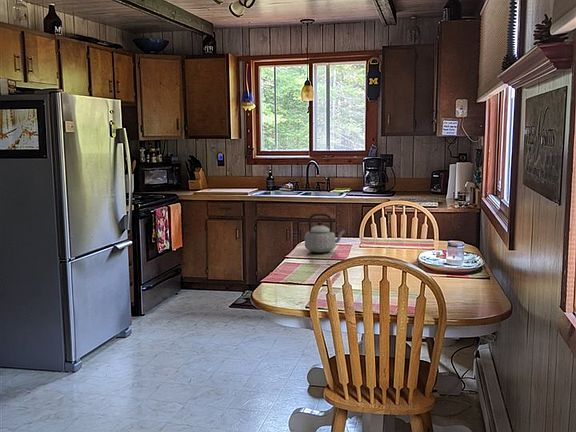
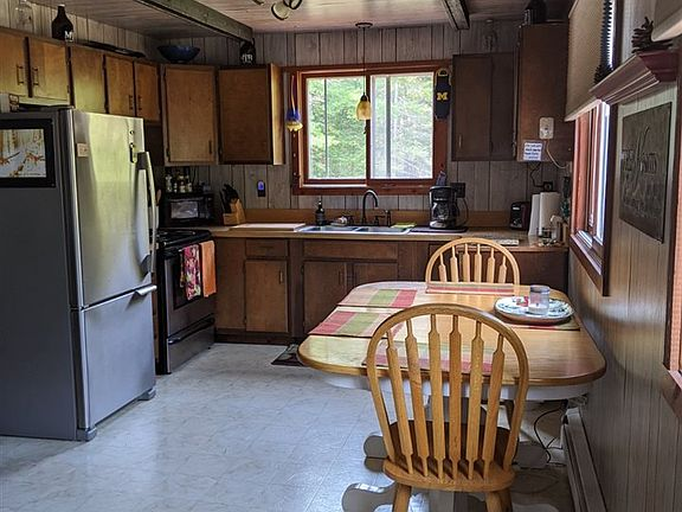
- teapot [304,212,346,254]
